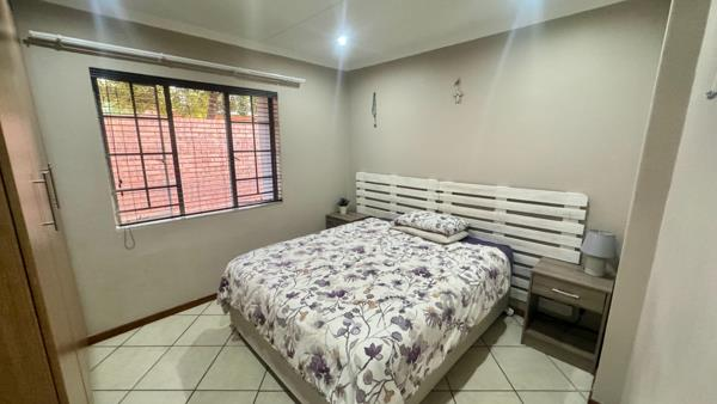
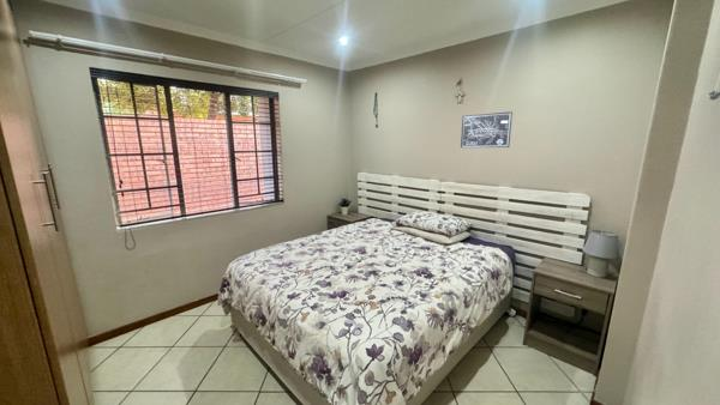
+ wall art [460,110,514,149]
